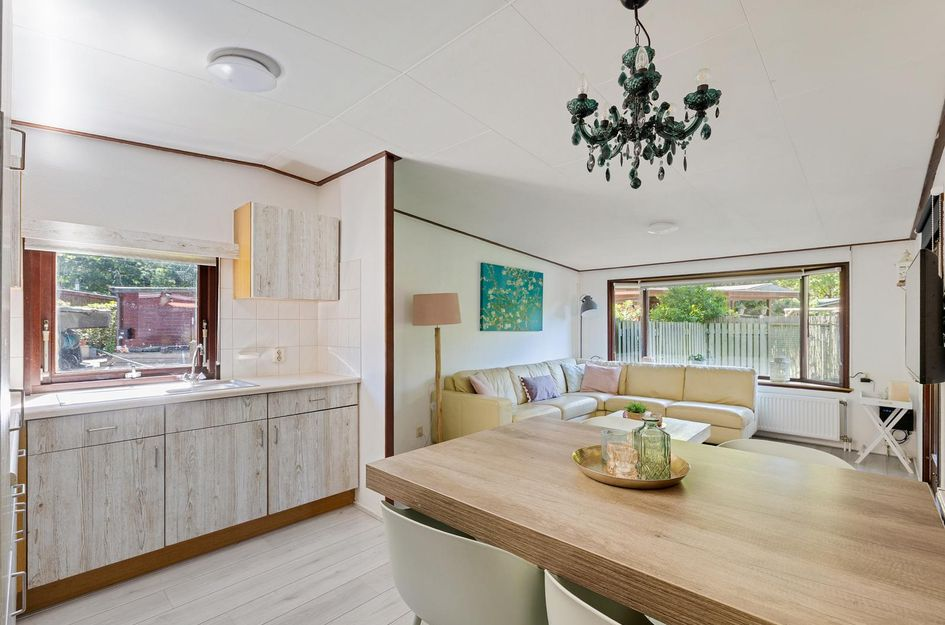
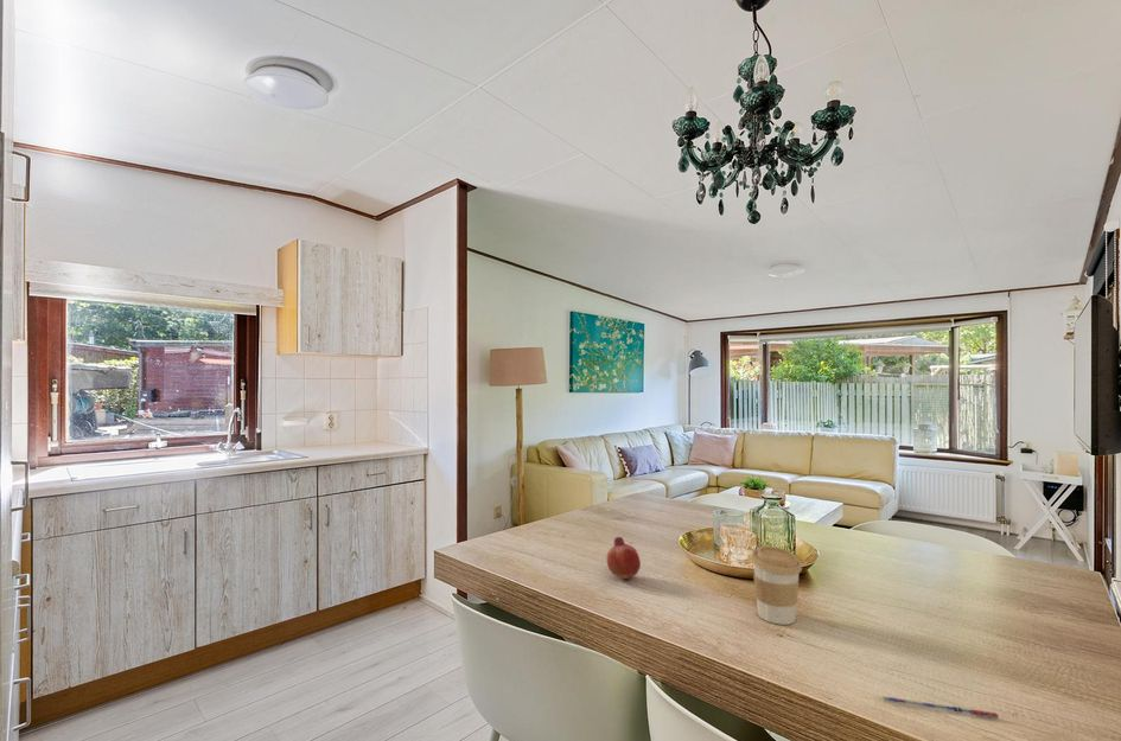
+ coffee cup [751,545,803,626]
+ pen [883,695,1000,720]
+ fruit [606,536,642,581]
